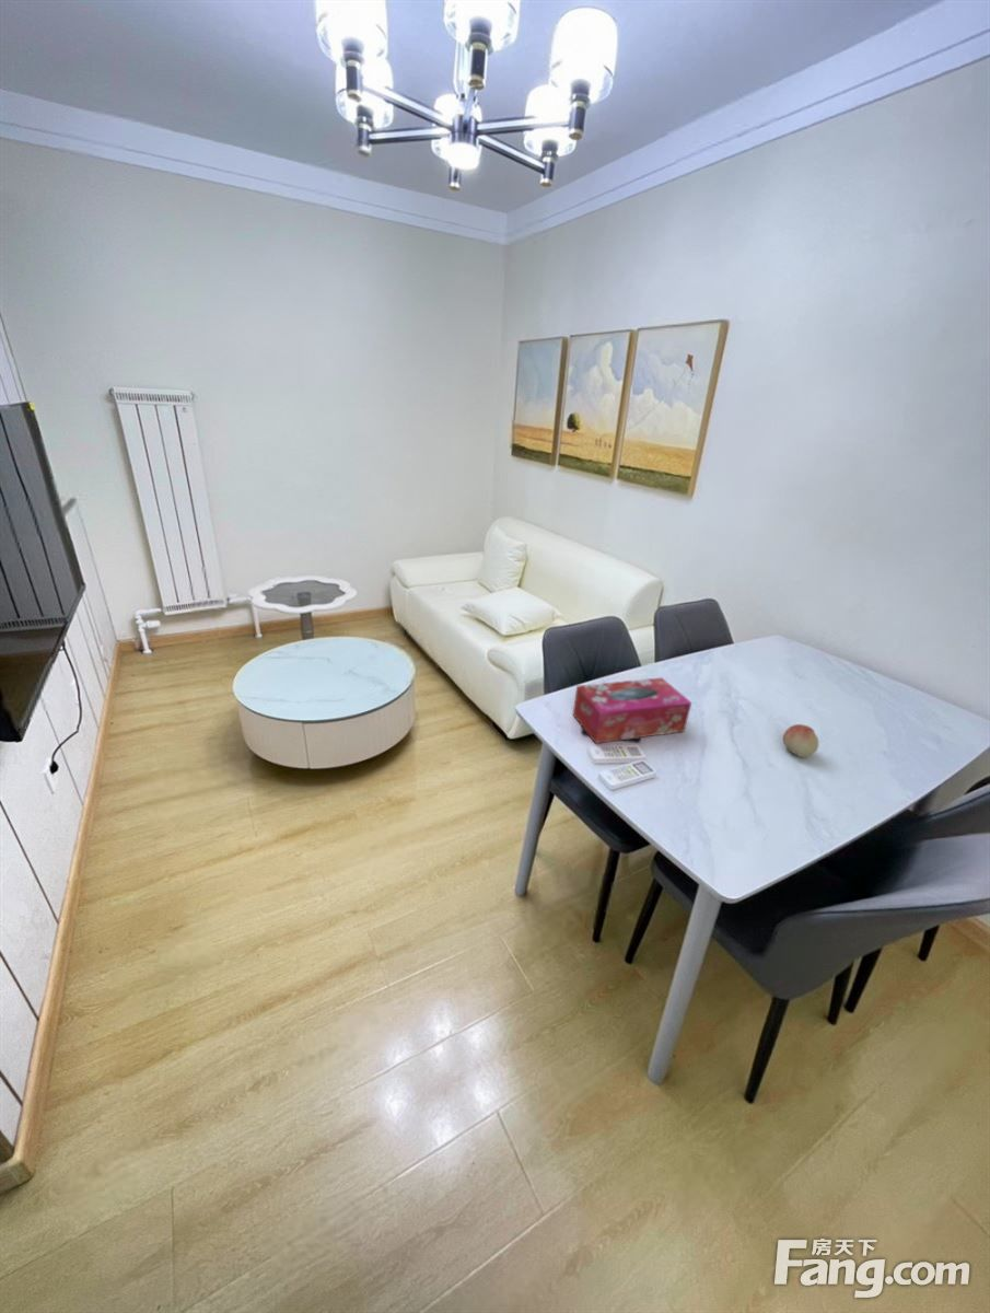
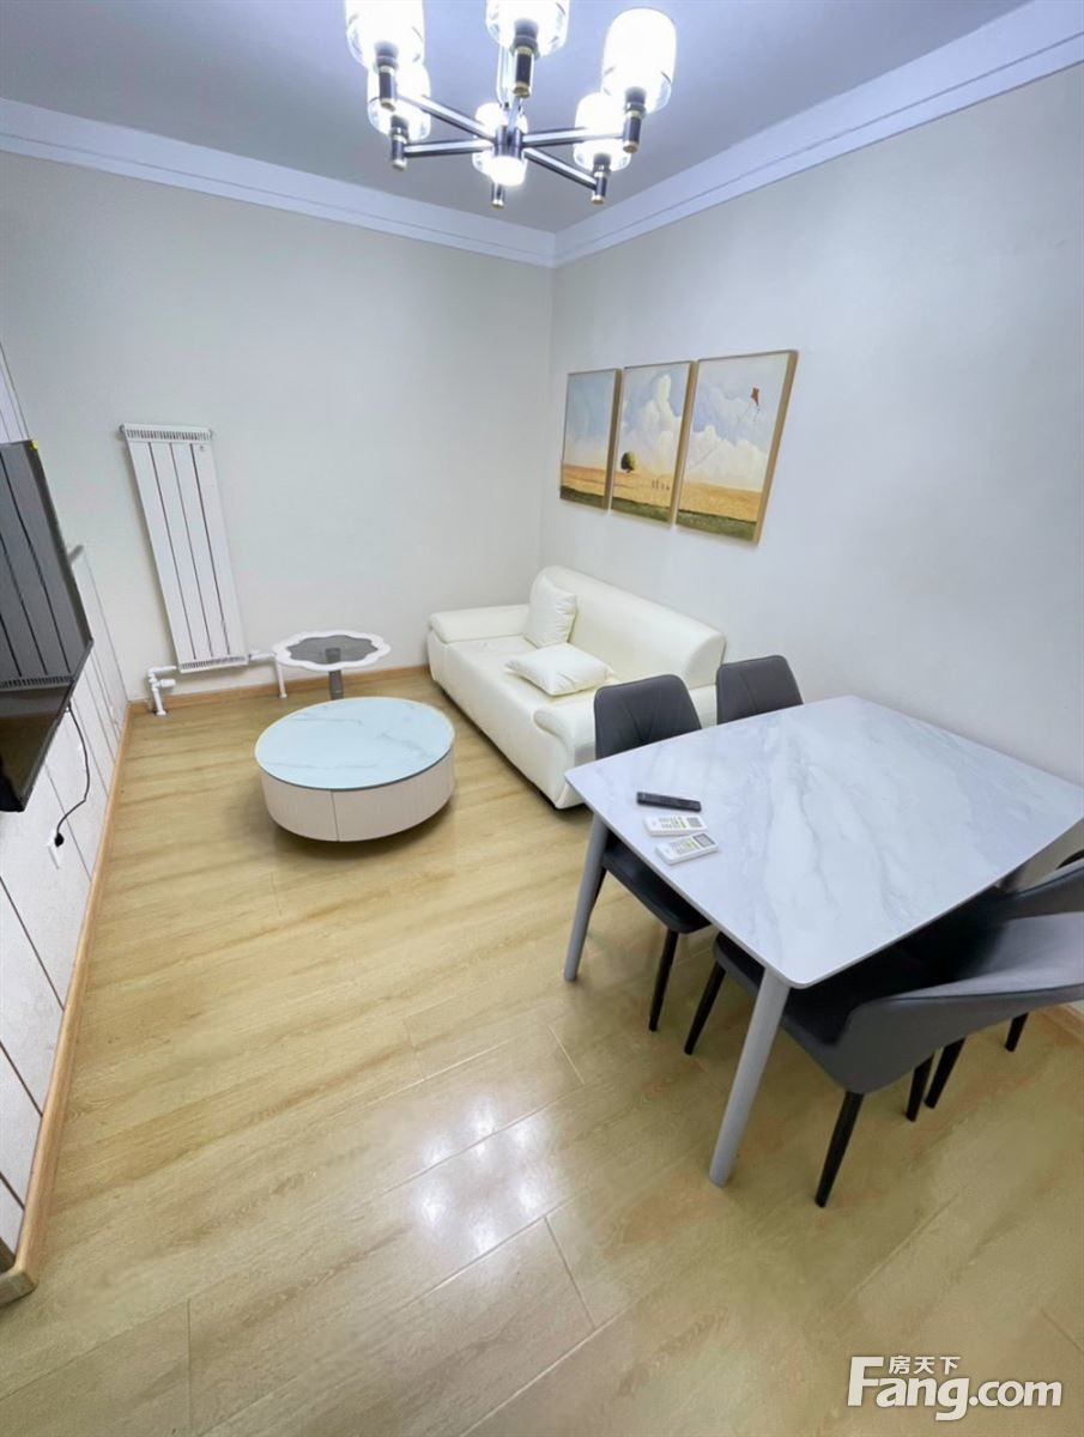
- tissue box [572,676,692,744]
- fruit [782,723,819,758]
